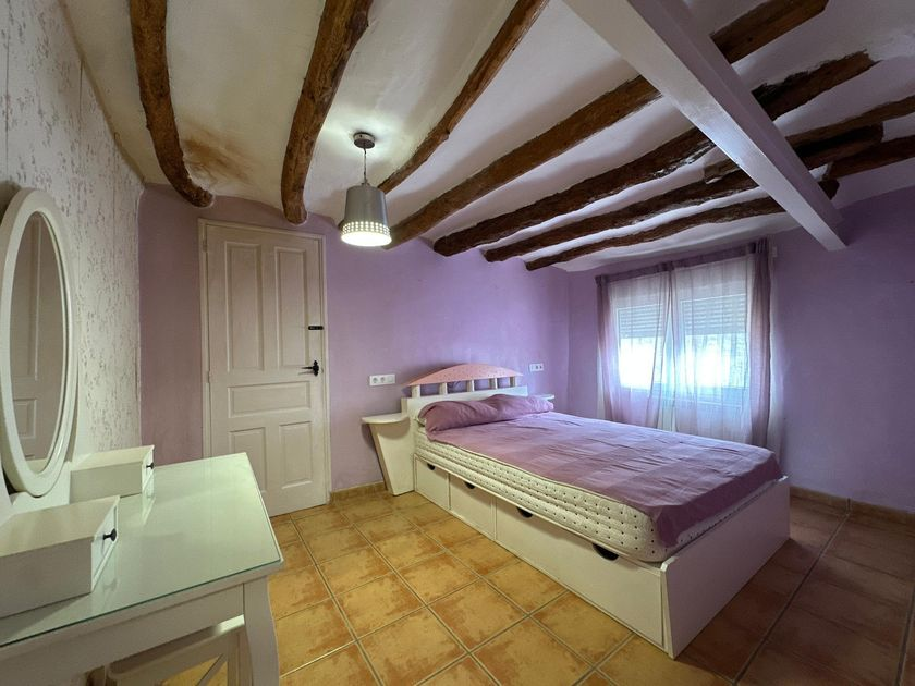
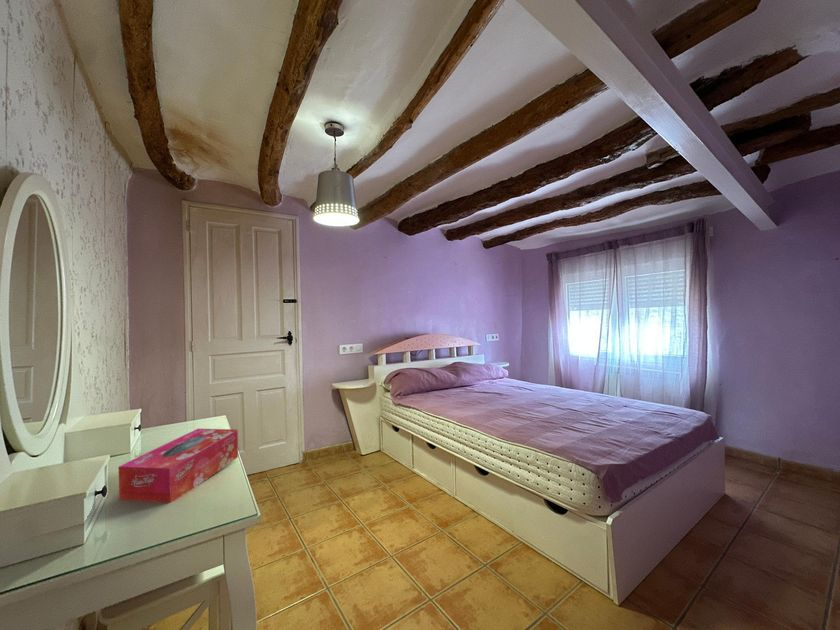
+ tissue box [117,428,239,504]
